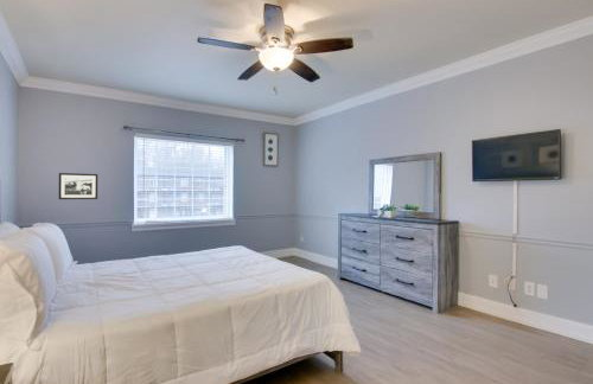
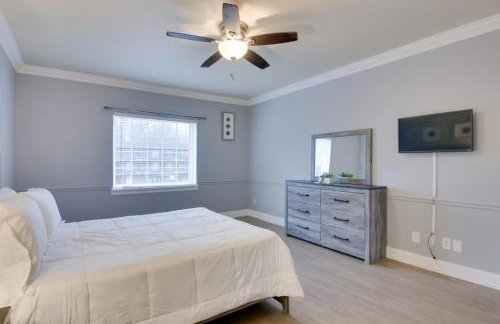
- picture frame [58,172,98,200]
